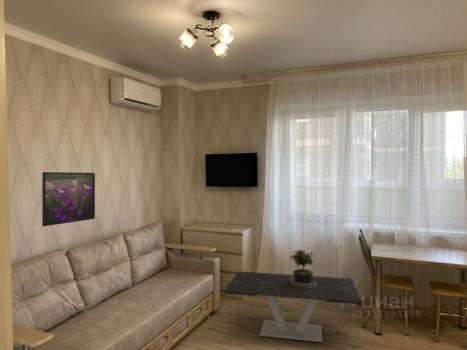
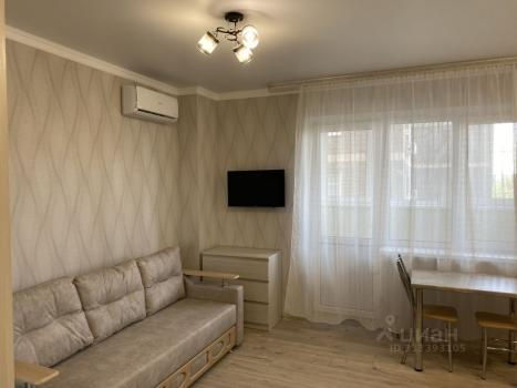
- coffee table [222,270,363,343]
- potted plant [290,248,317,288]
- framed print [41,171,96,227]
